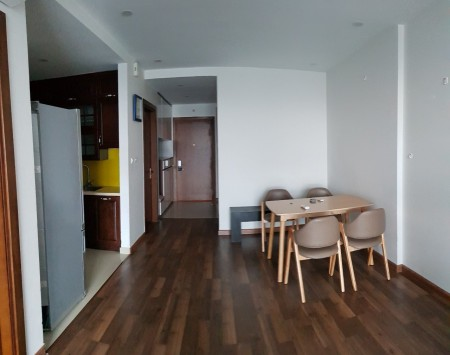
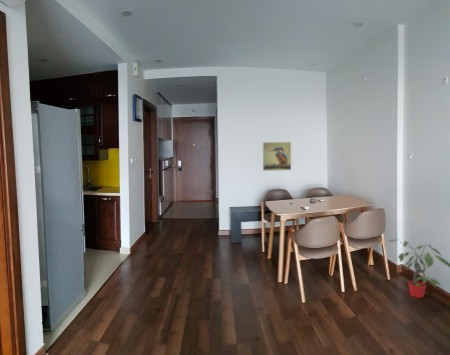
+ potted plant [385,239,450,299]
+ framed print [262,141,292,172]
